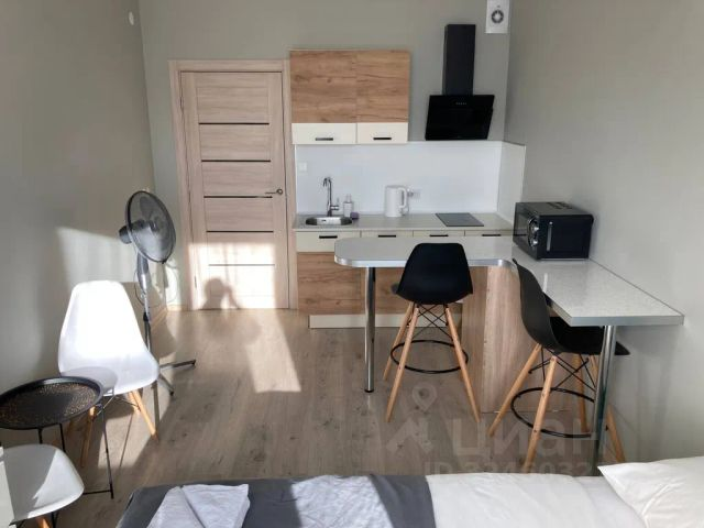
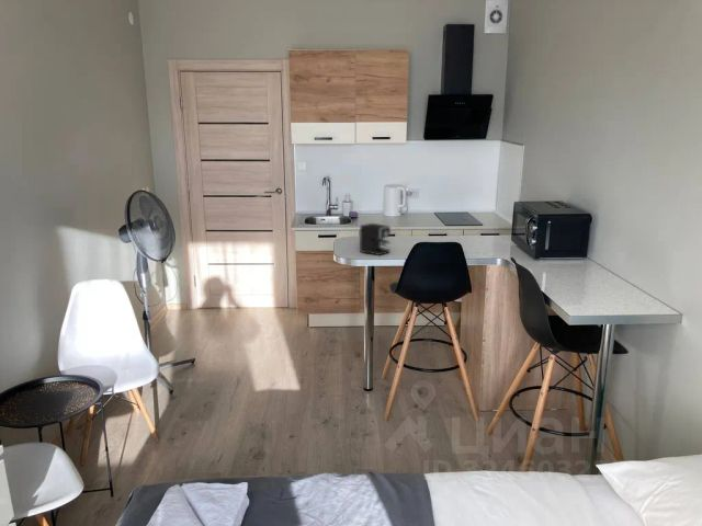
+ coffee maker [359,222,392,256]
